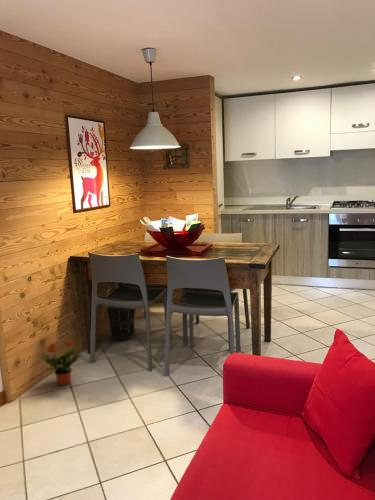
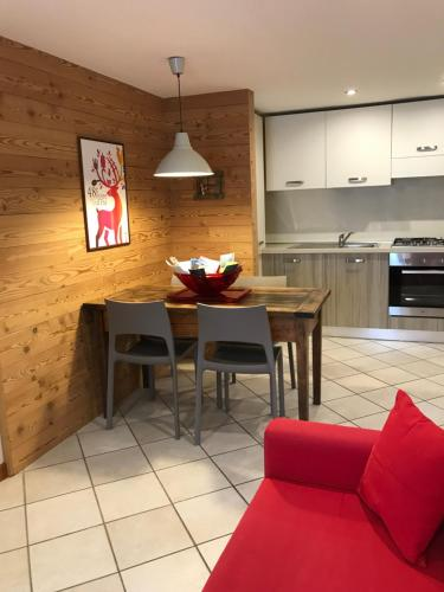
- wastebasket [105,306,136,342]
- potted plant [41,339,83,387]
